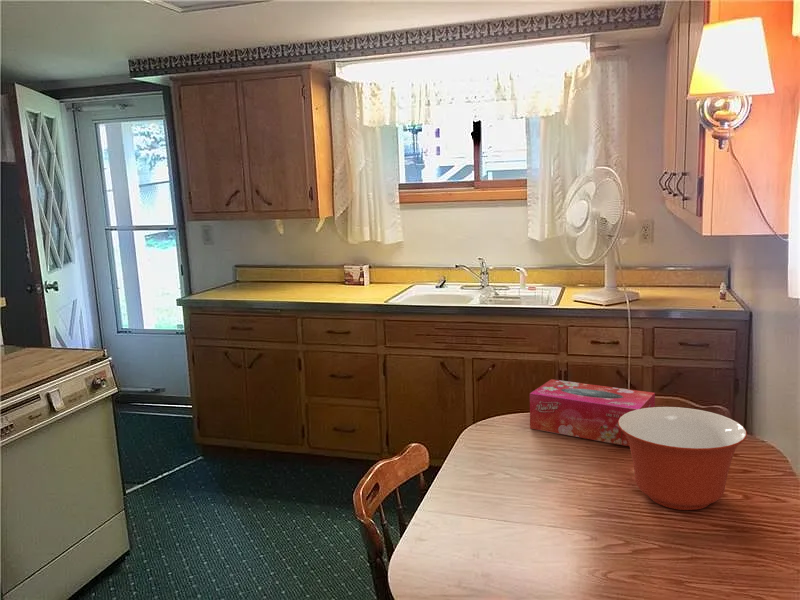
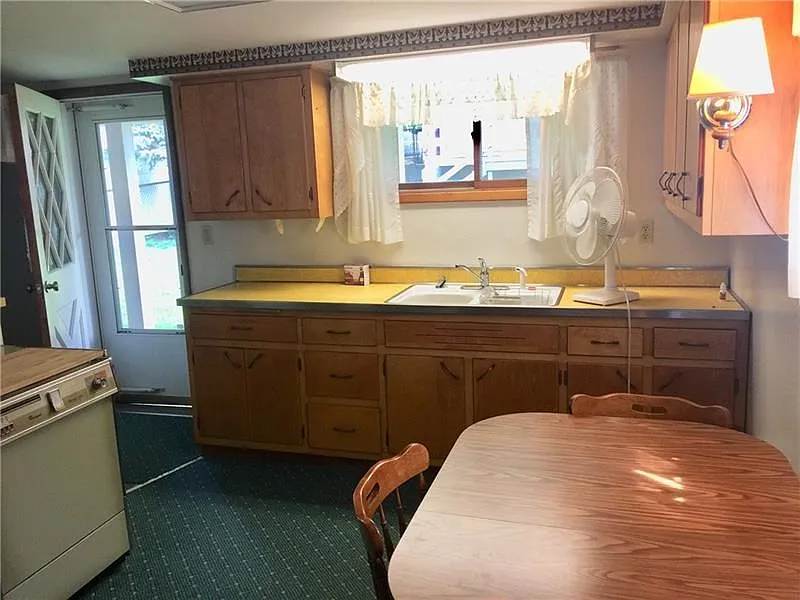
- mixing bowl [618,406,748,511]
- tissue box [529,378,656,447]
